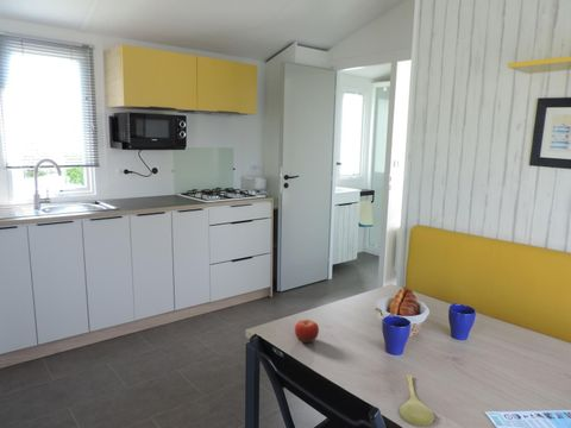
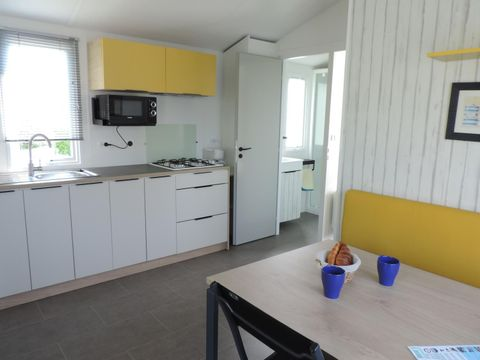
- fruit [294,319,320,344]
- spoon [399,373,435,428]
